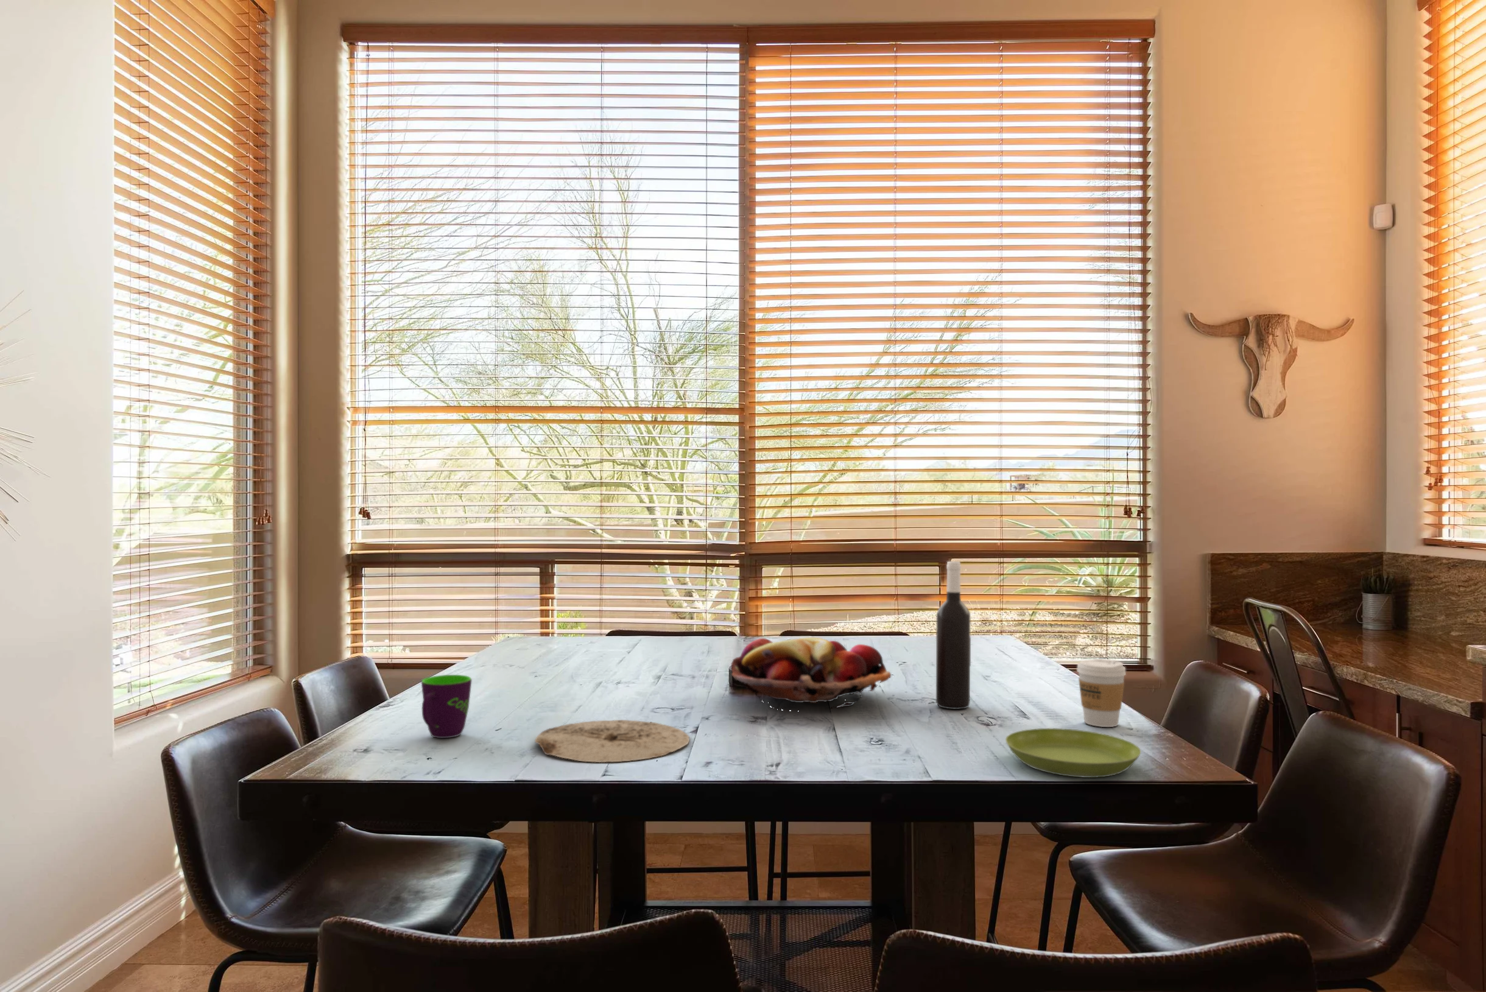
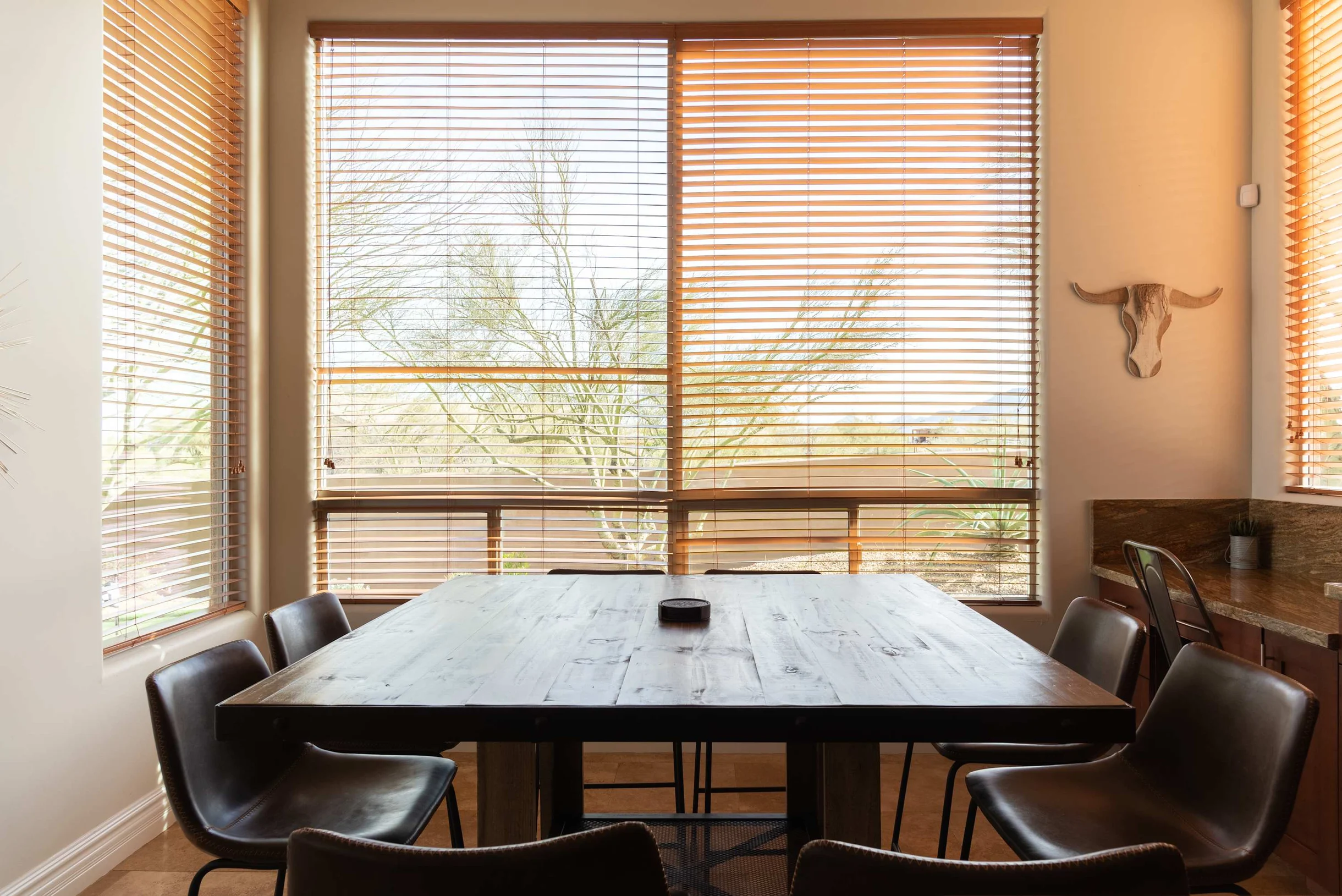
- plate [534,720,690,763]
- mug [421,674,473,738]
- coffee cup [1076,659,1127,727]
- saucer [1005,727,1142,778]
- fruit basket [730,637,891,711]
- wine bottle [936,561,971,710]
